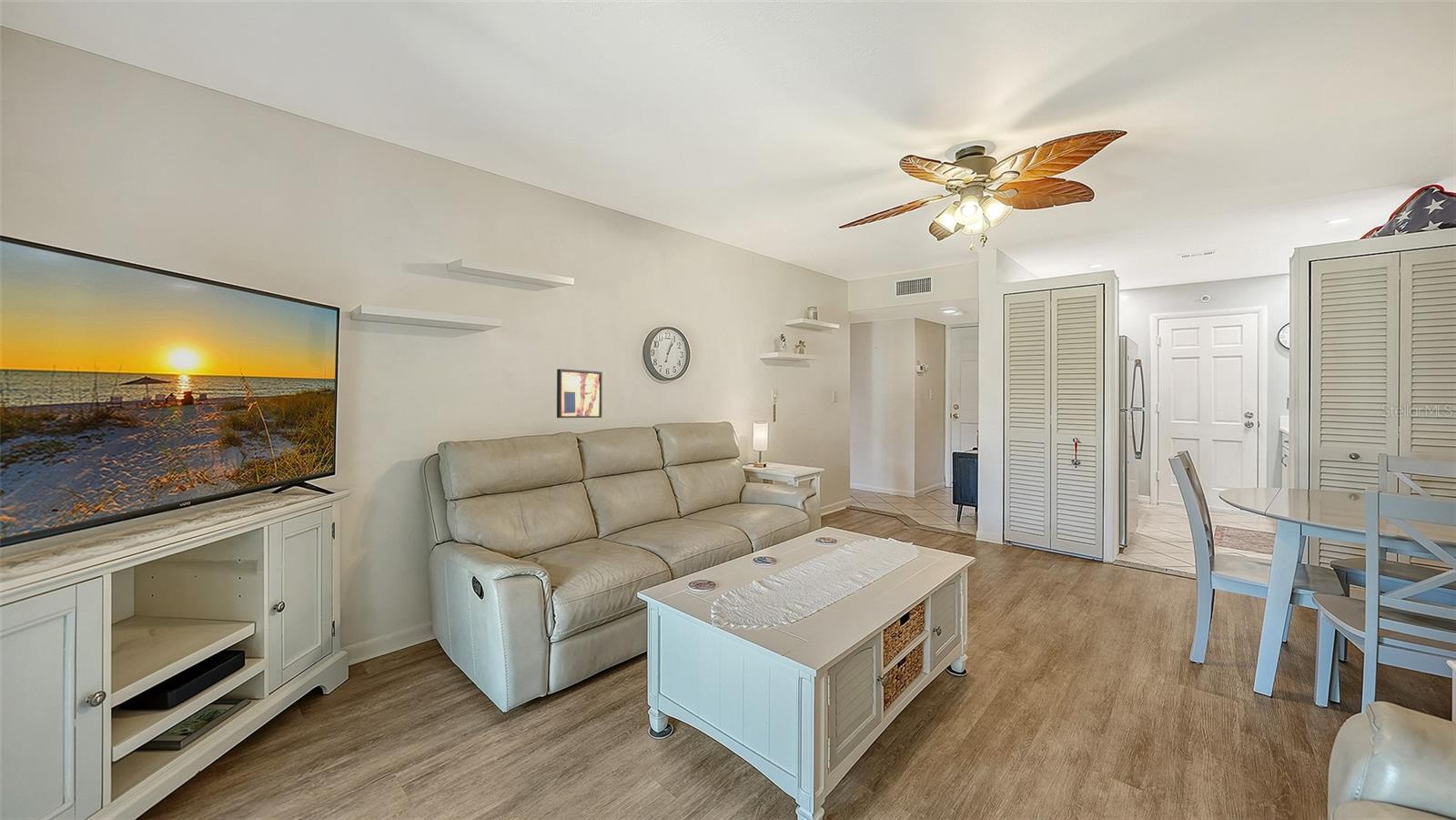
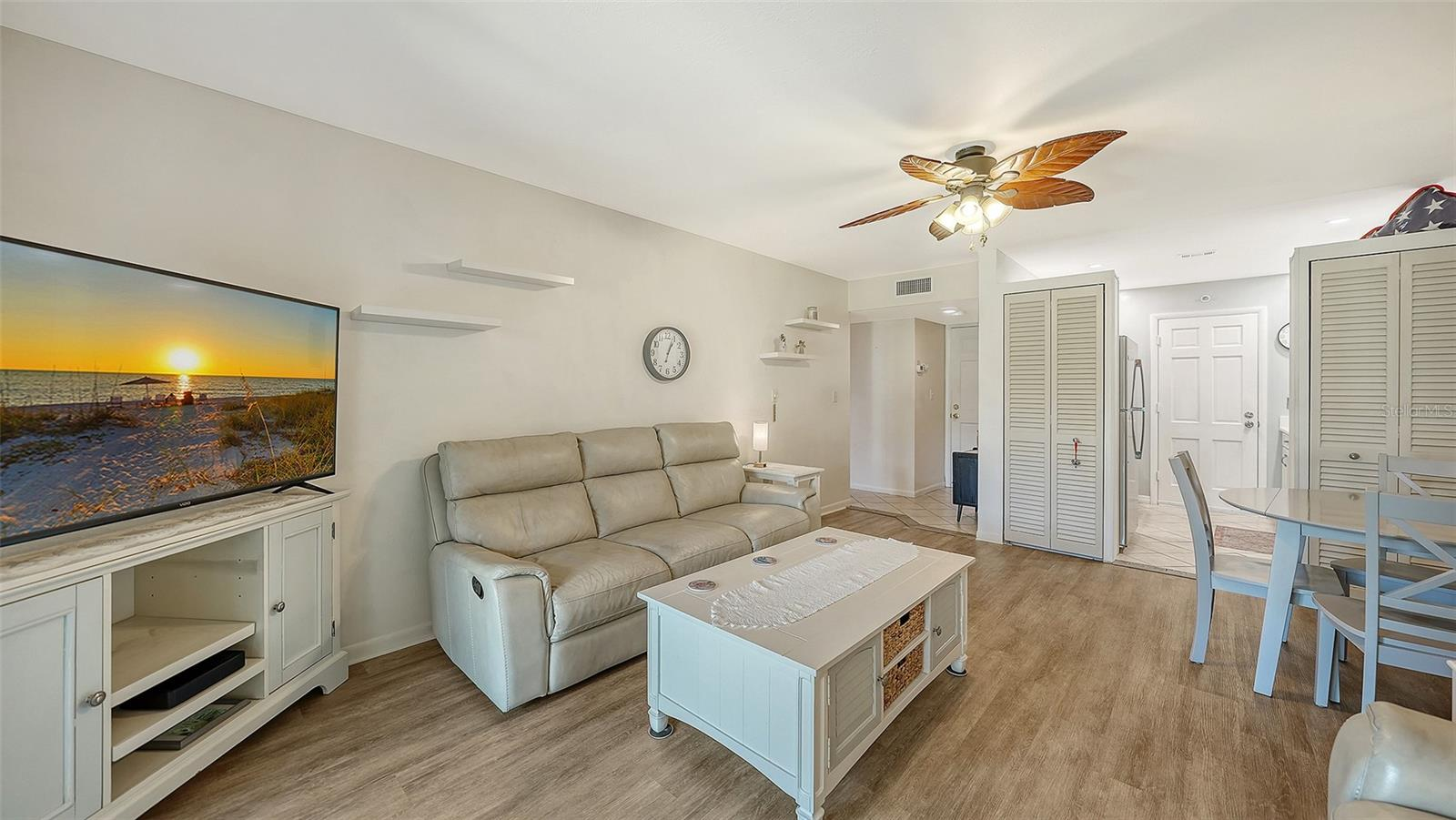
- wall art [556,368,603,419]
